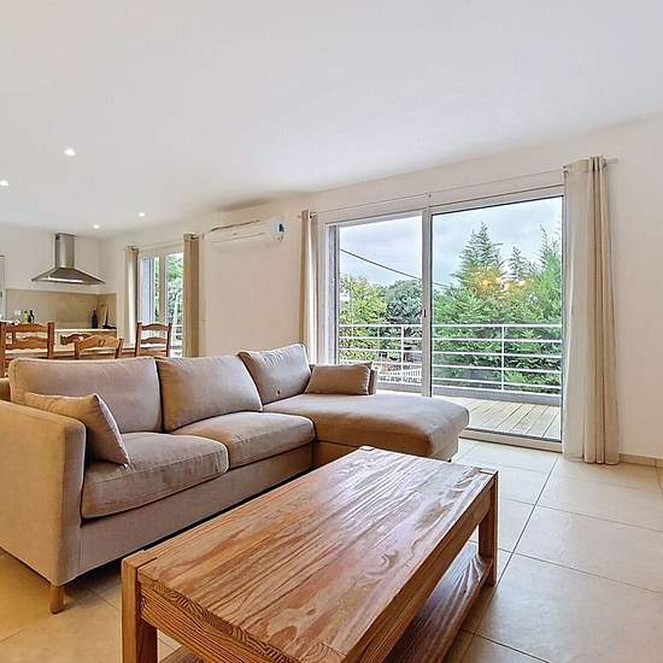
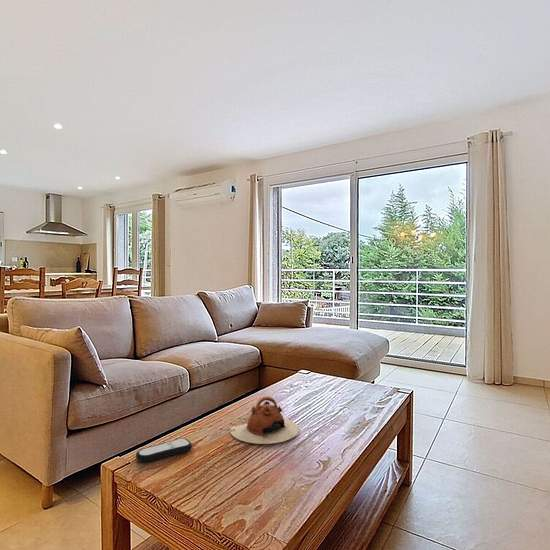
+ remote control [135,437,193,463]
+ teapot [229,395,300,445]
